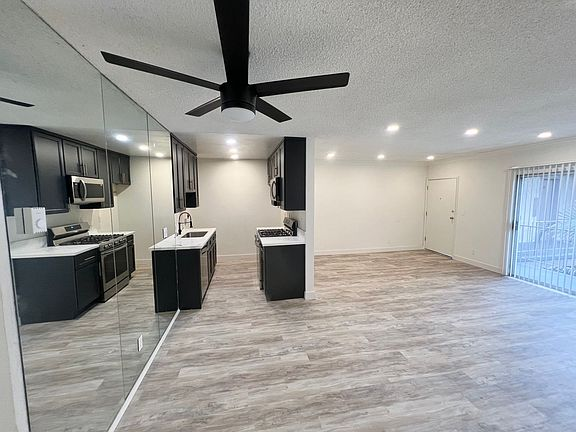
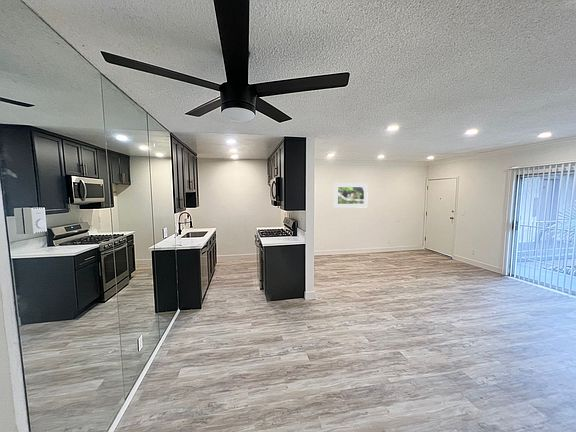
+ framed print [333,182,369,209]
